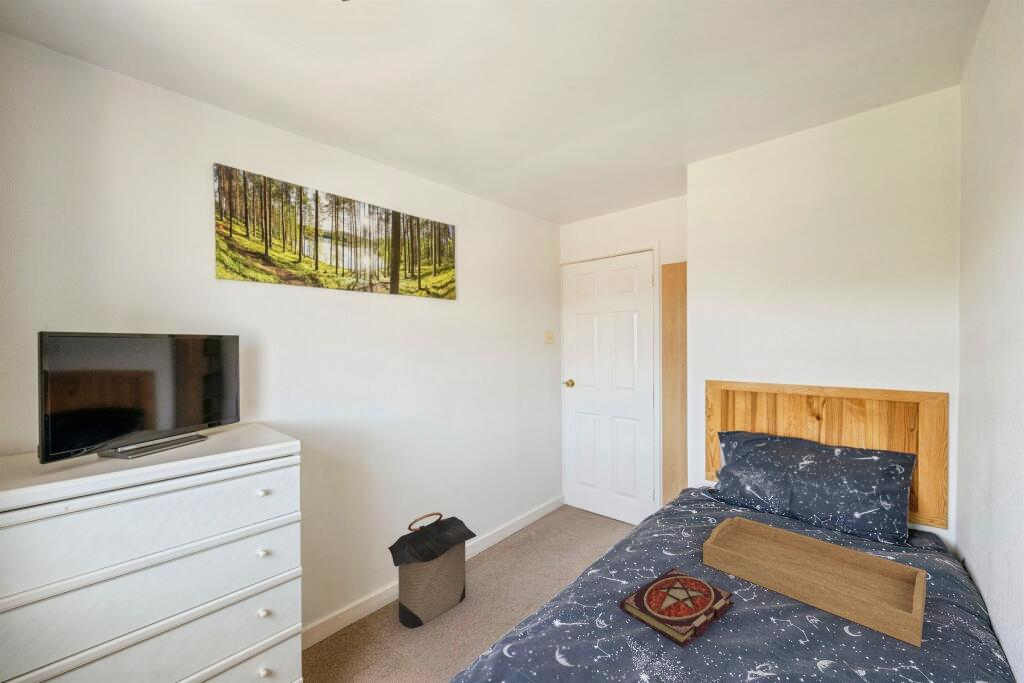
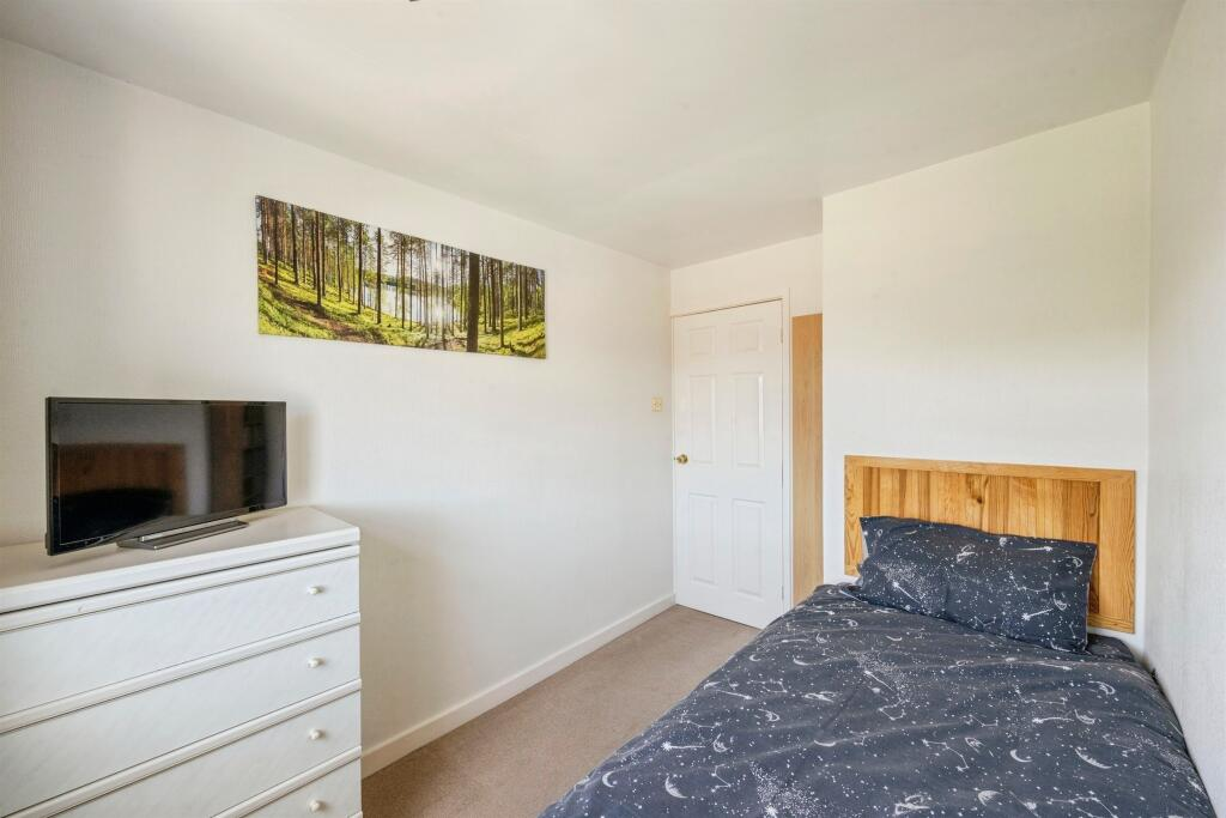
- book [619,567,735,648]
- serving tray [702,515,927,648]
- laundry hamper [387,511,478,630]
